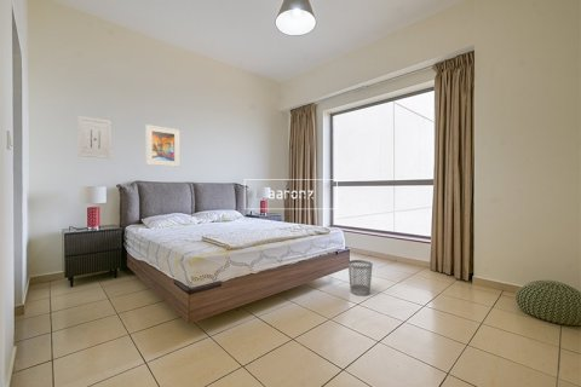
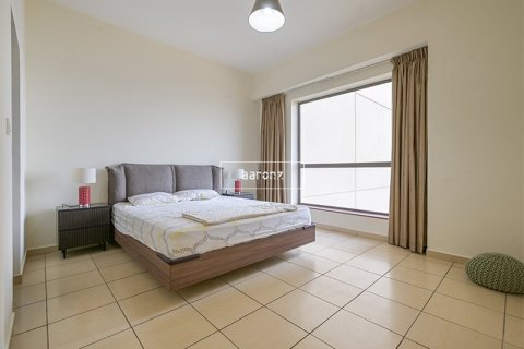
- wastebasket [347,259,374,296]
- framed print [145,123,180,168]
- wall art [77,115,113,160]
